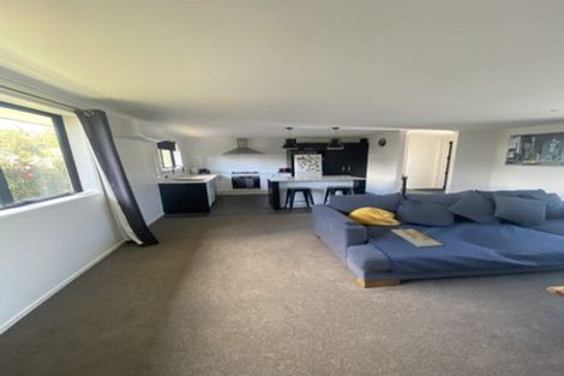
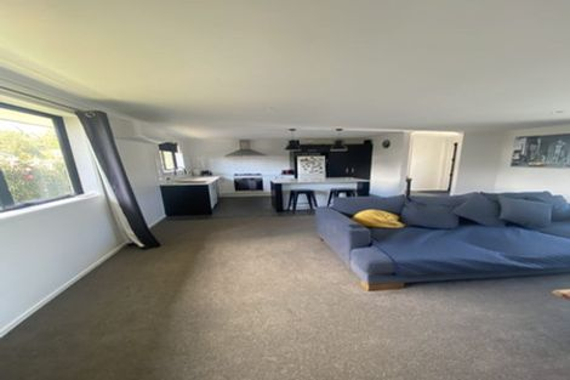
- tray [390,227,444,249]
